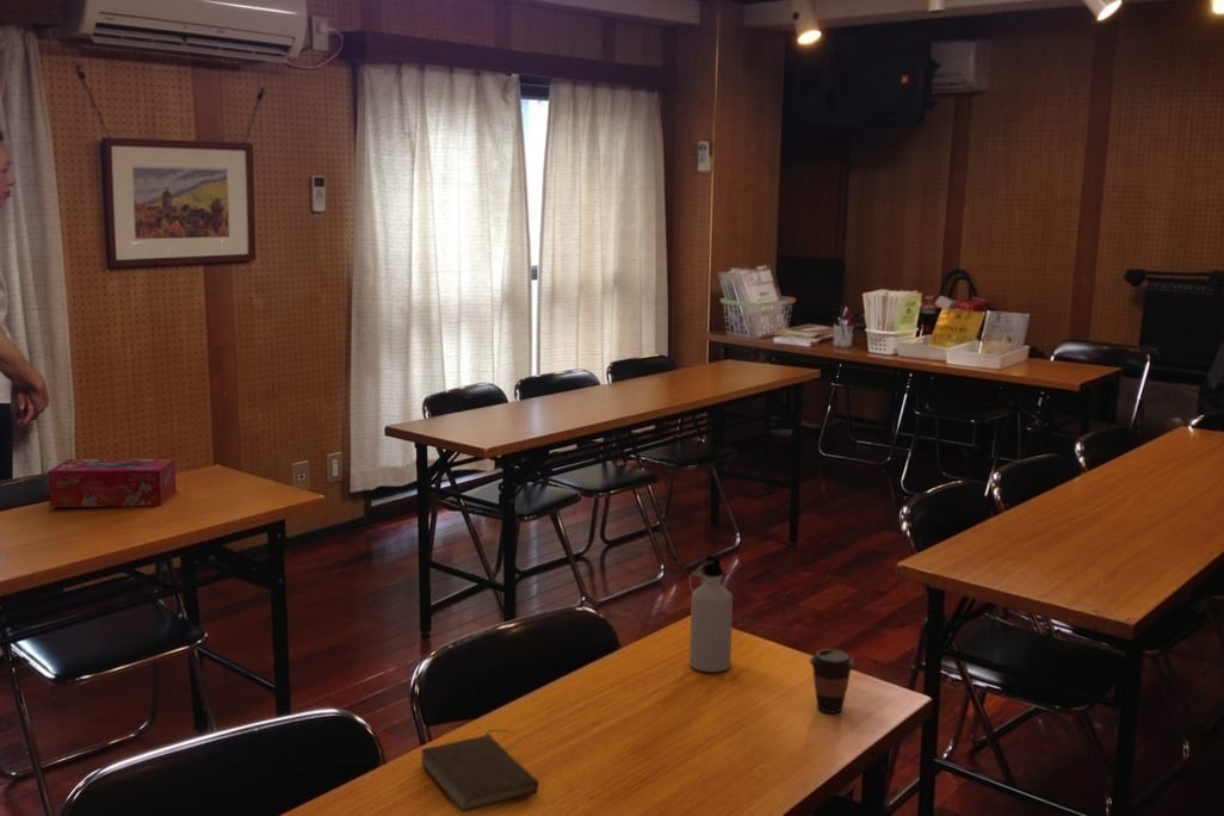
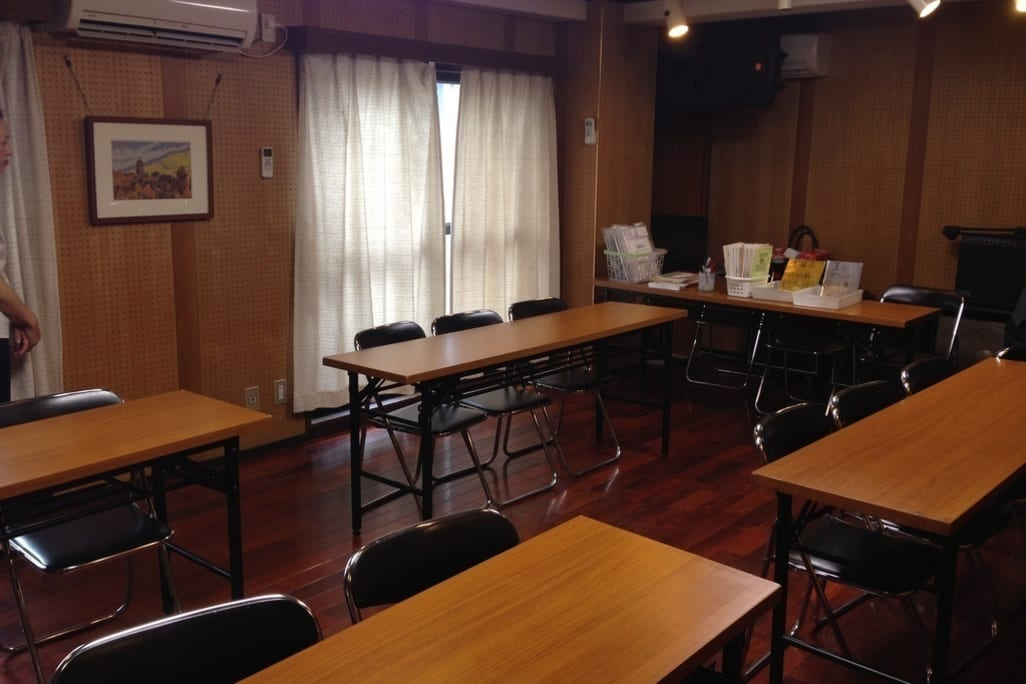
- tissue box [47,457,178,508]
- coffee cup [809,648,855,715]
- book [420,729,539,814]
- water bottle [688,554,734,673]
